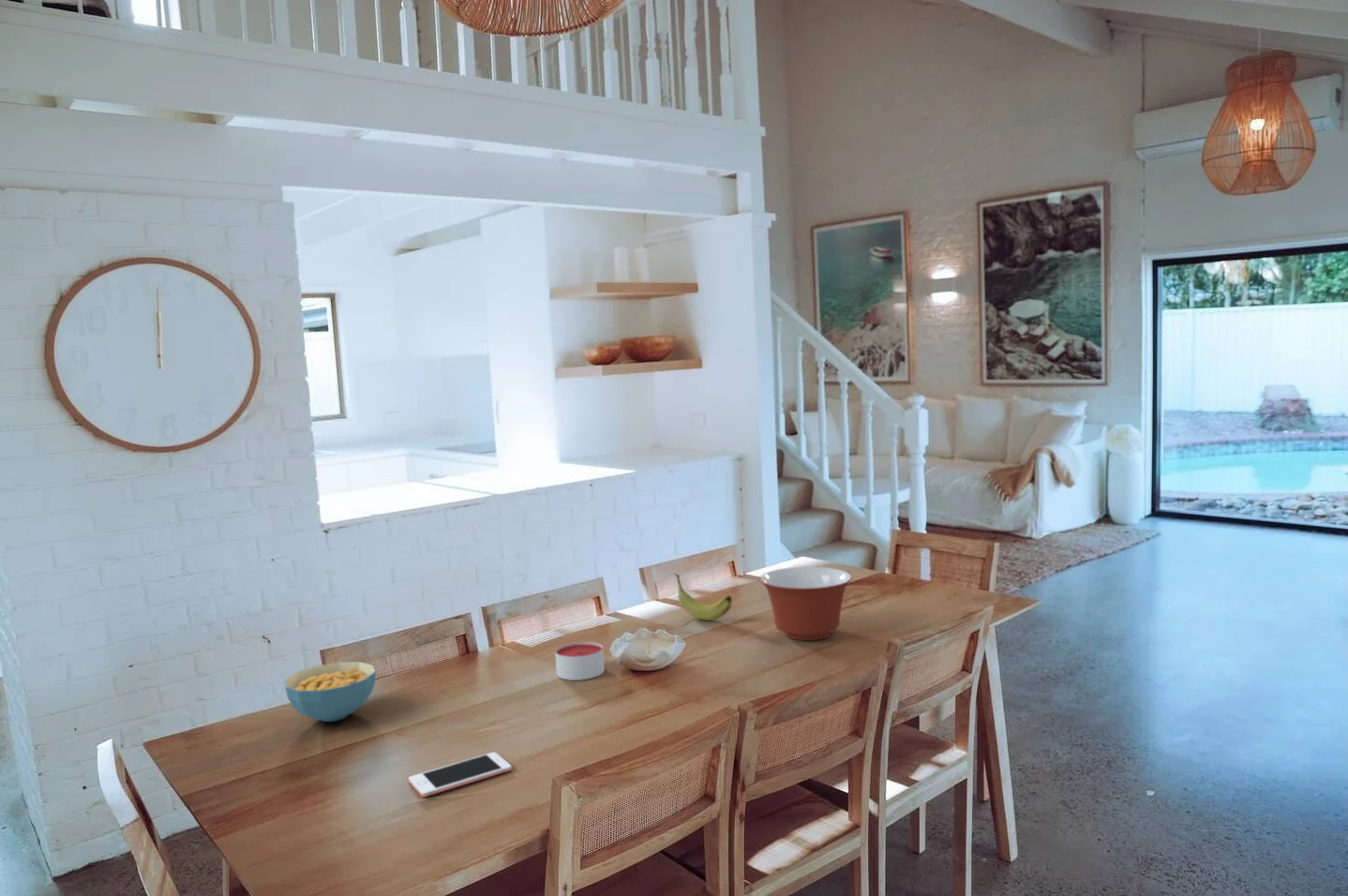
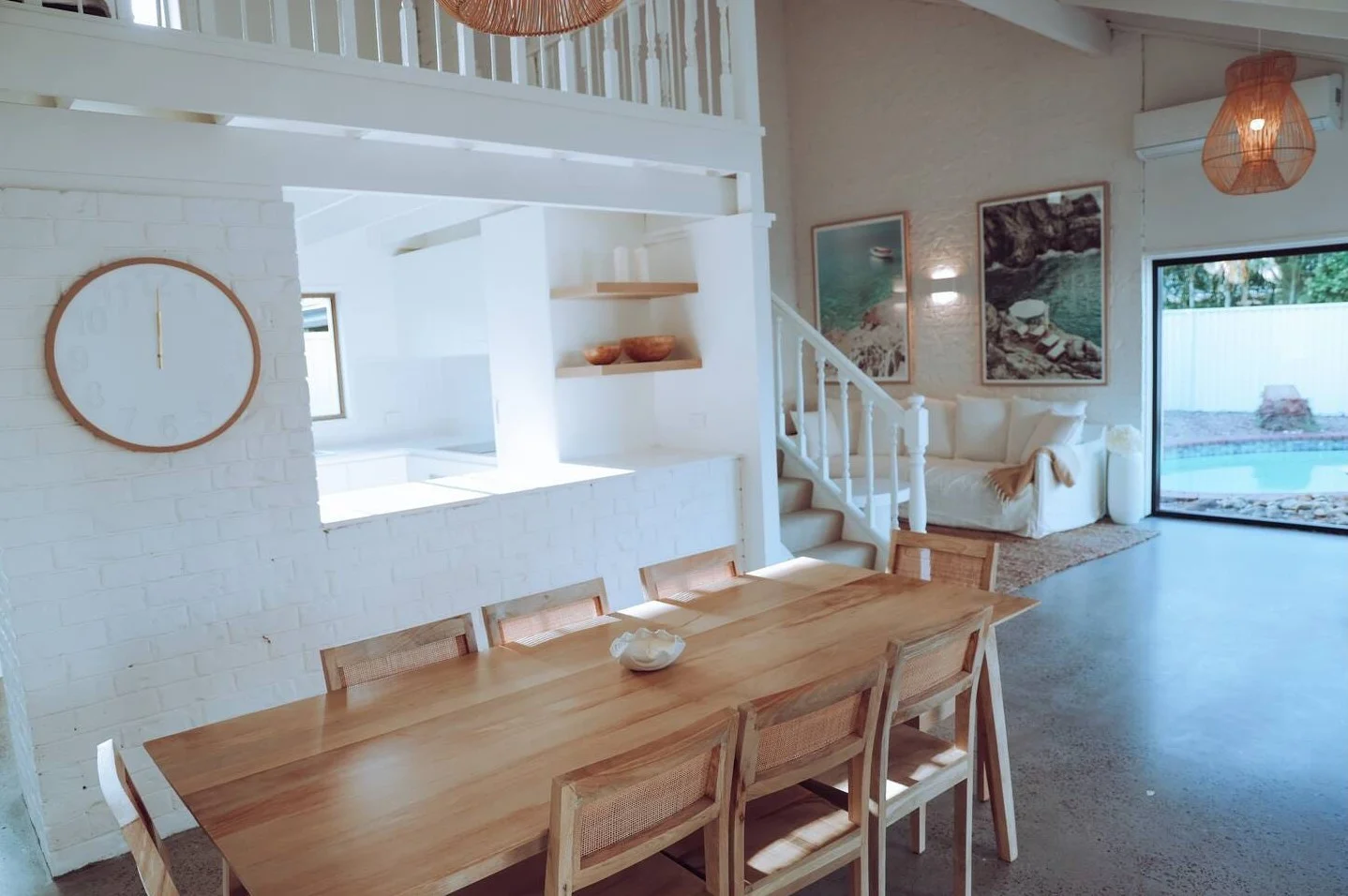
- cereal bowl [284,661,377,723]
- candle [554,641,606,681]
- fruit [674,573,733,621]
- mixing bowl [758,566,853,641]
- cell phone [408,752,513,799]
